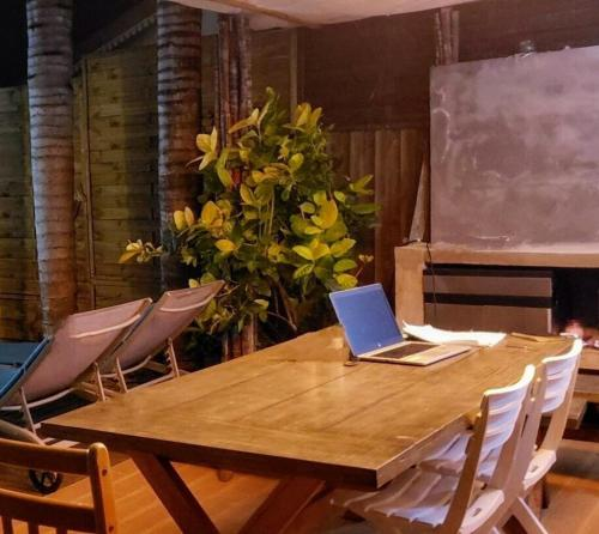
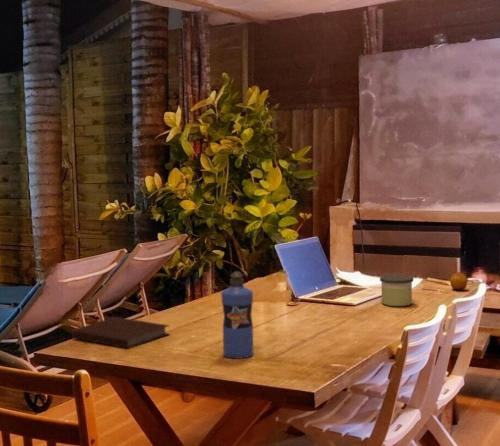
+ water bottle [220,270,254,360]
+ notebook [71,316,171,350]
+ fruit [449,271,468,292]
+ candle [379,274,414,307]
